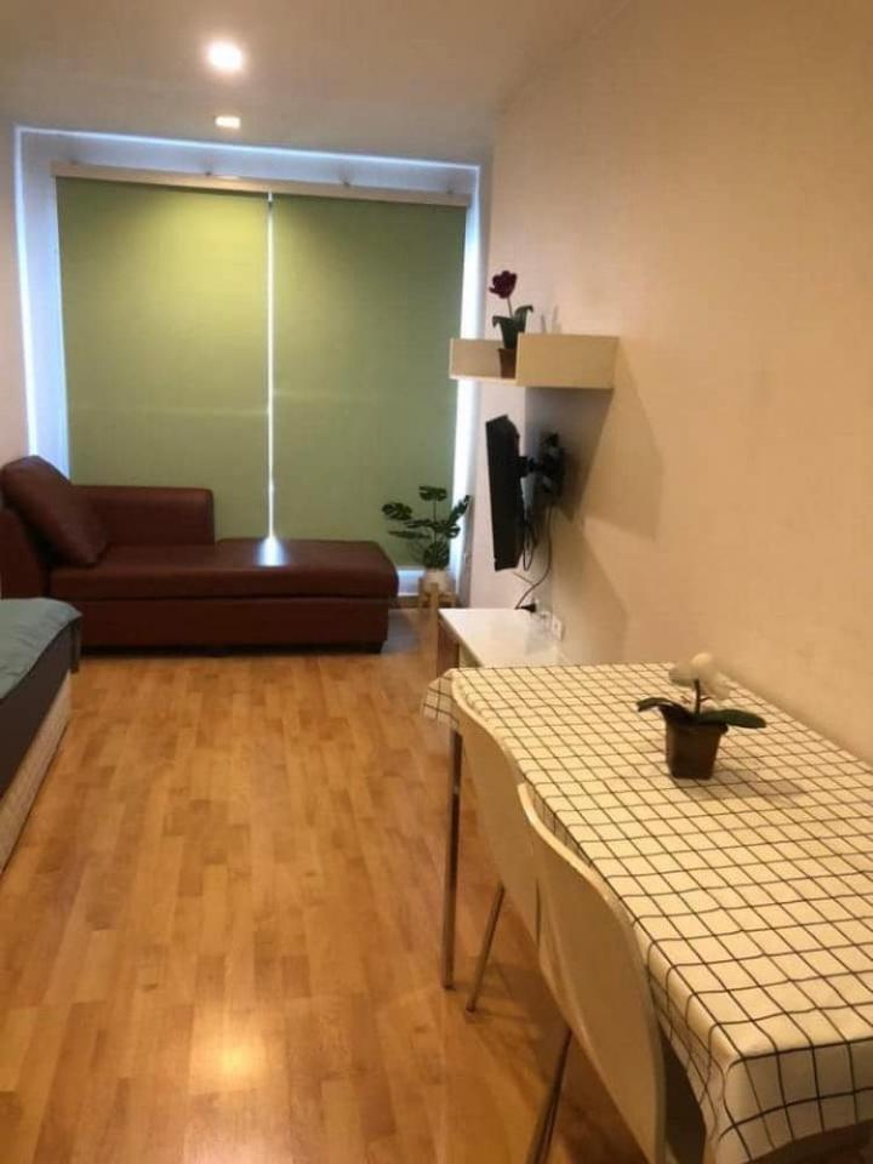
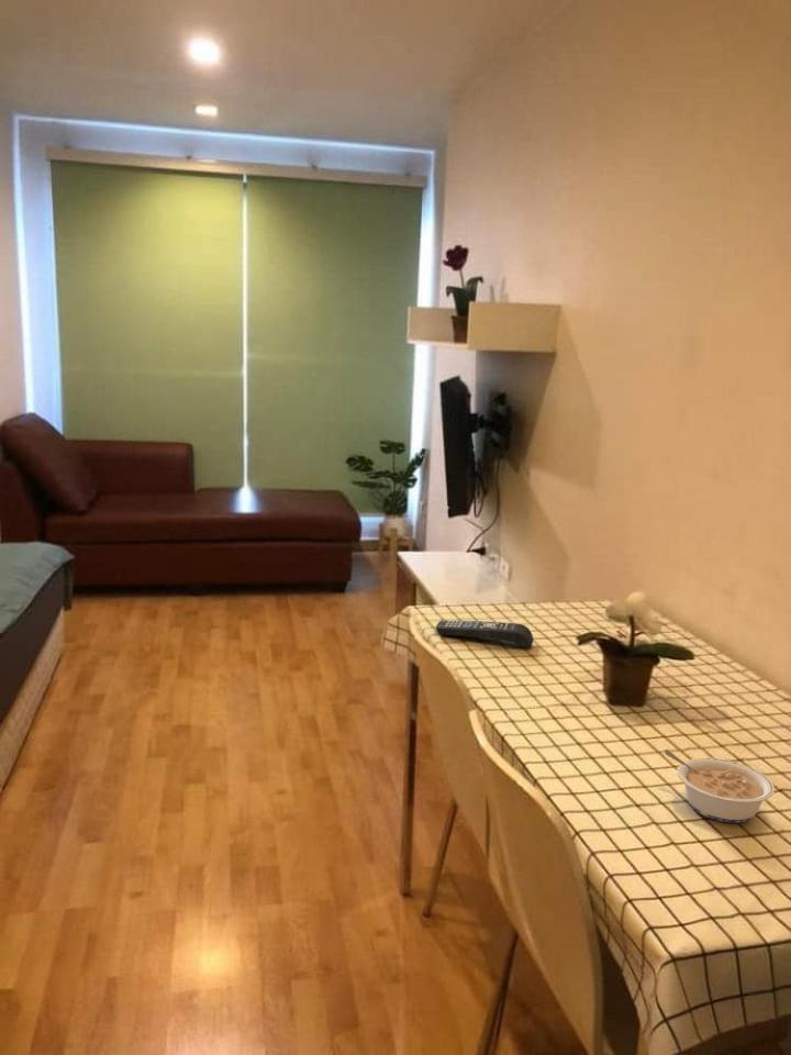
+ legume [664,748,776,824]
+ remote control [435,619,534,647]
